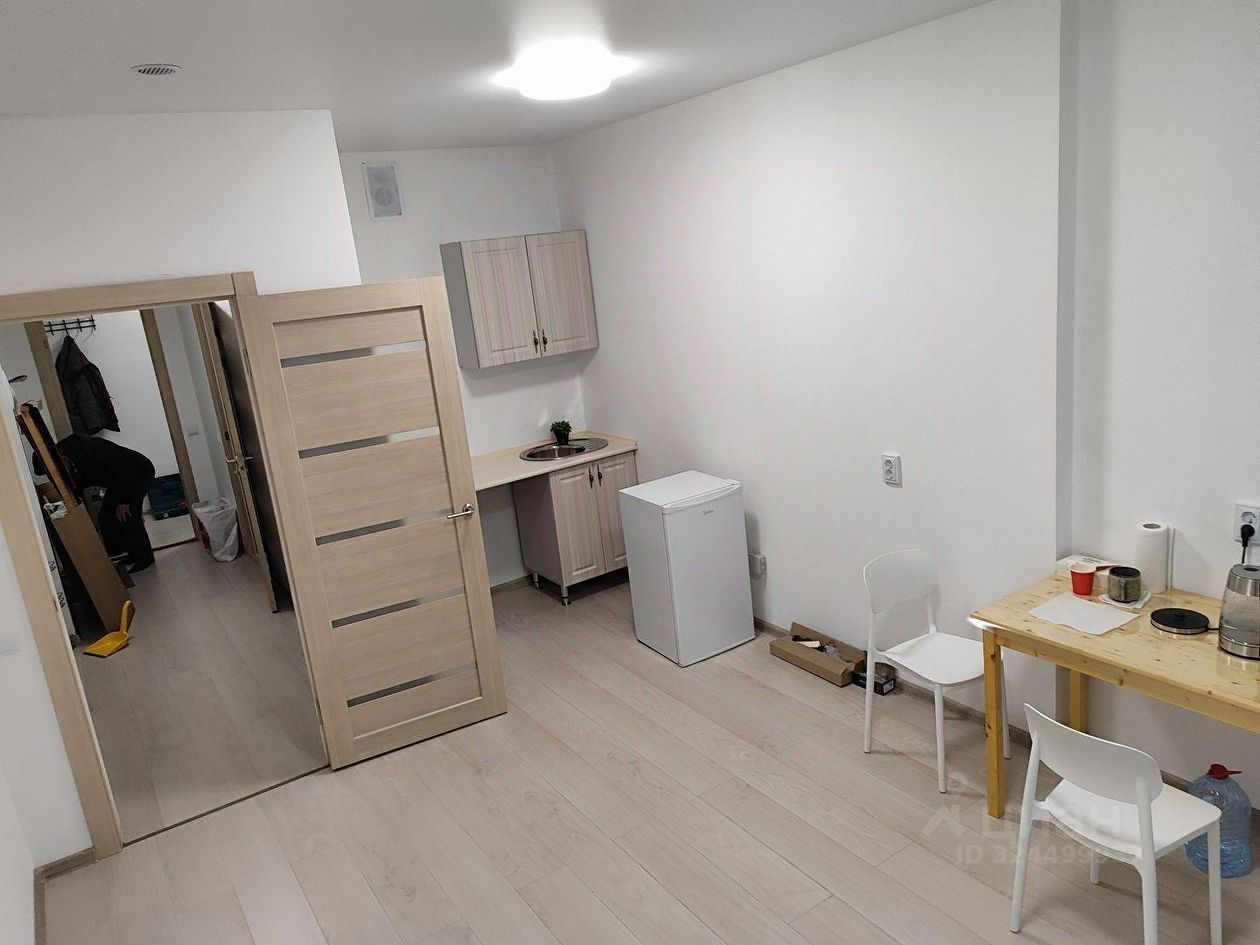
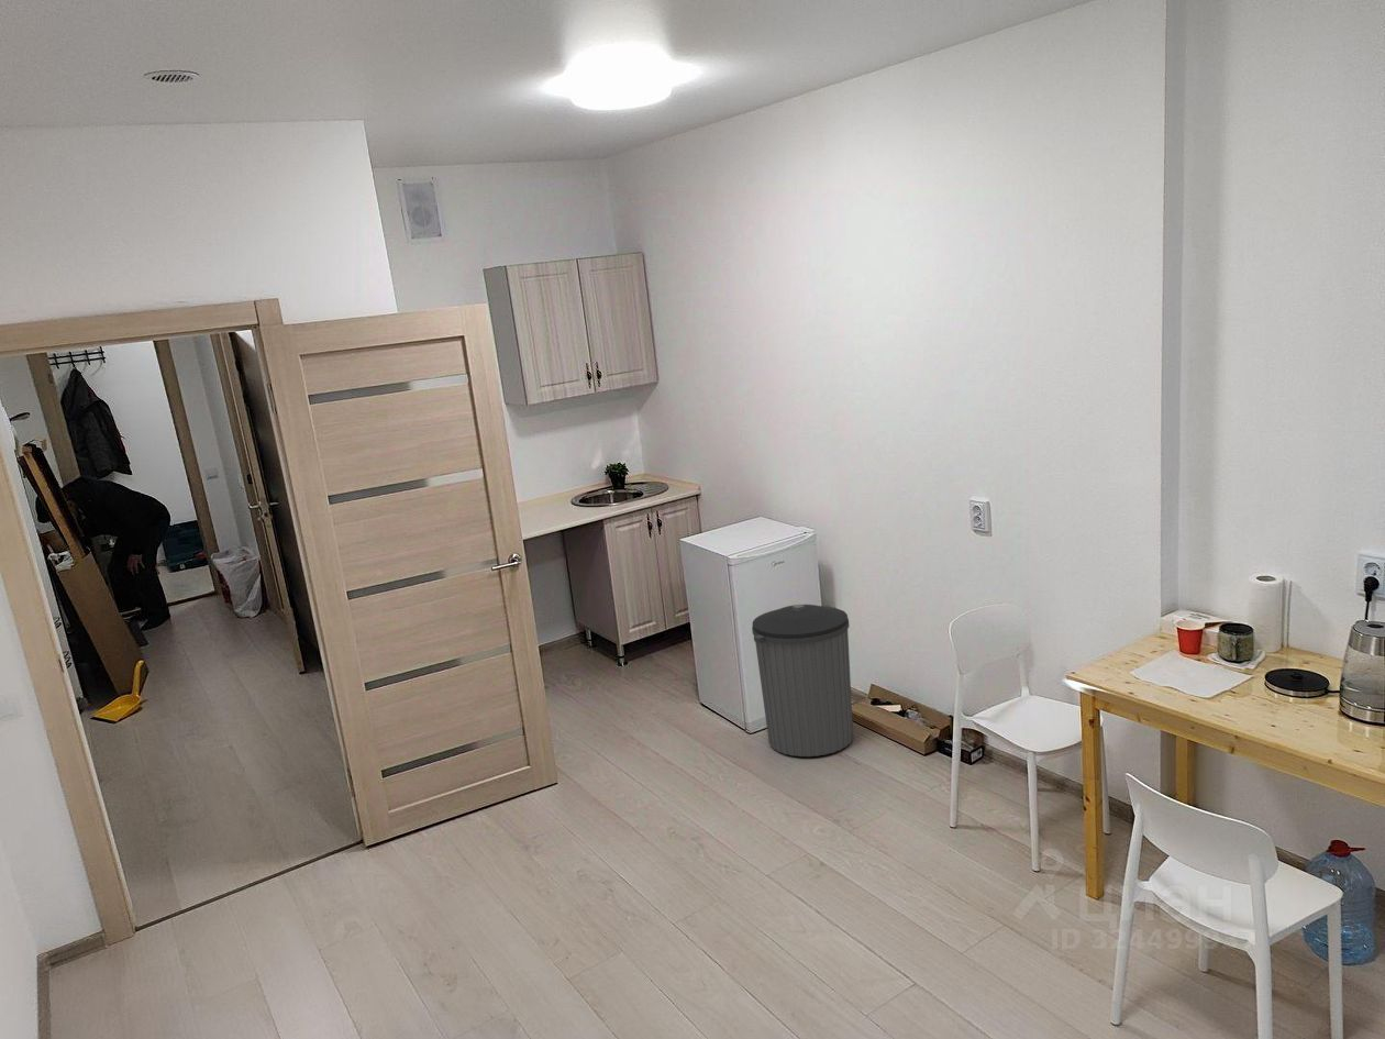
+ trash can [751,604,854,758]
